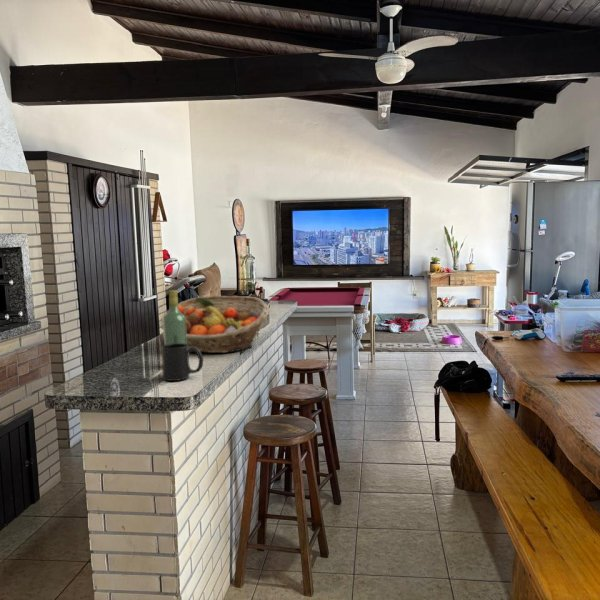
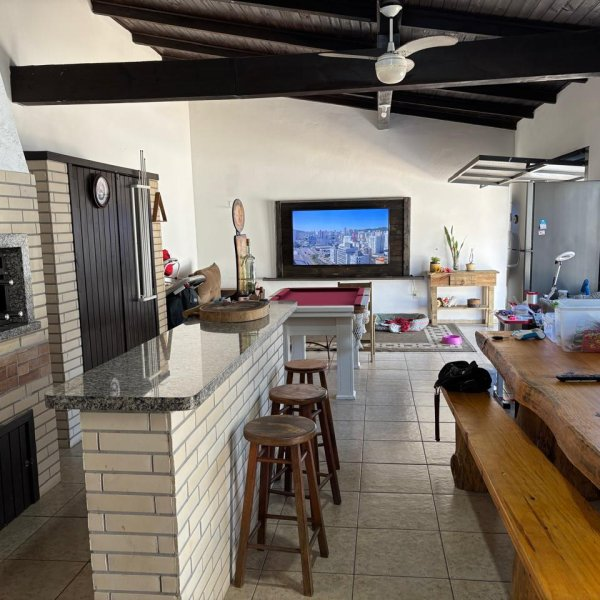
- fruit basket [159,295,269,354]
- mug [161,343,204,382]
- wine bottle [163,289,186,345]
